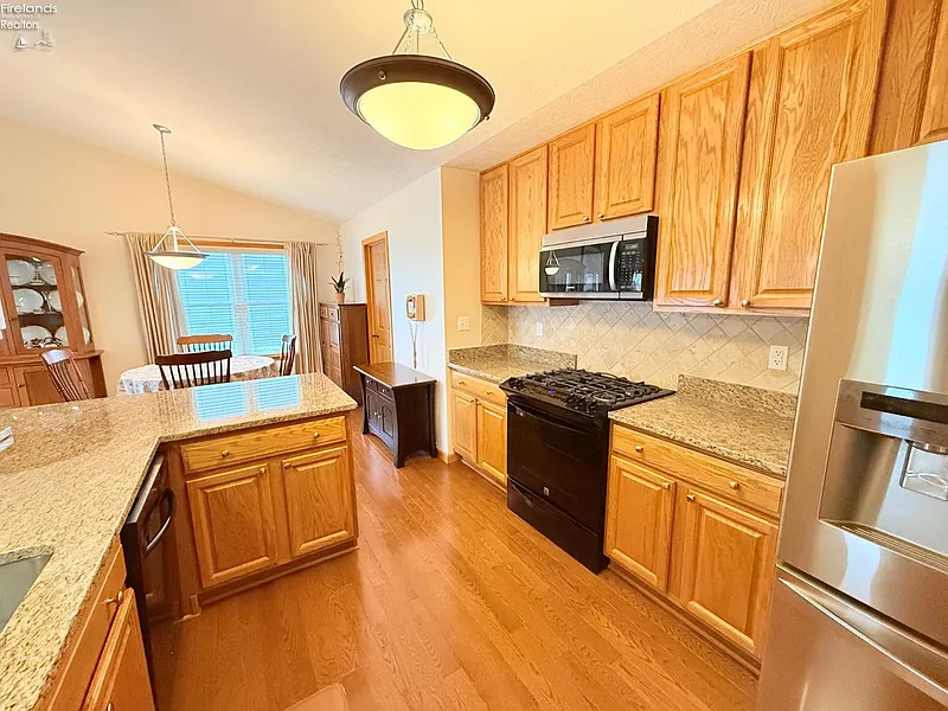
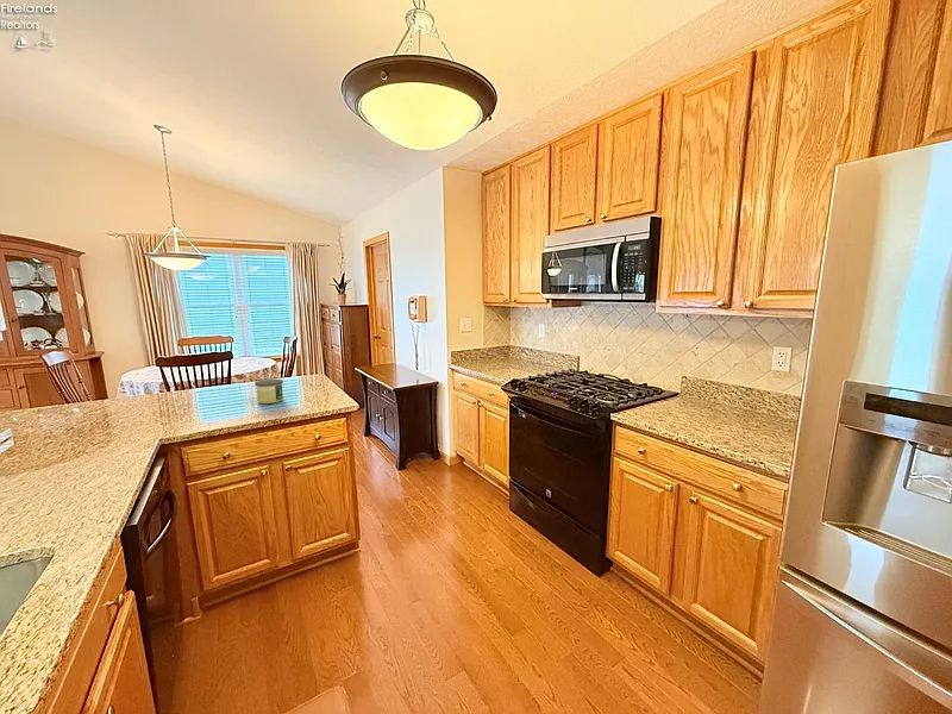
+ candle [253,378,284,405]
